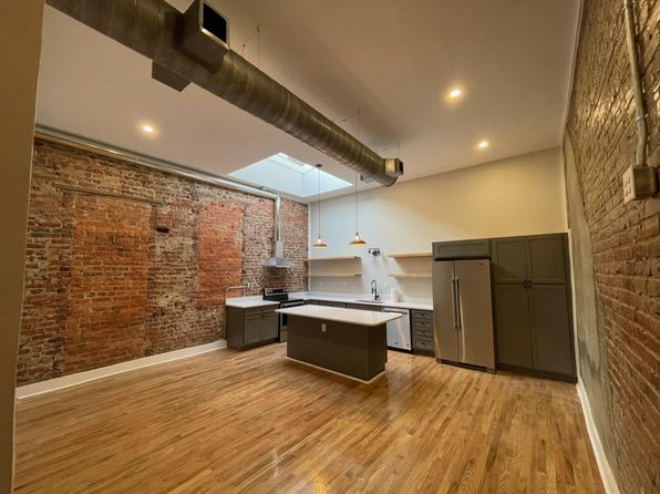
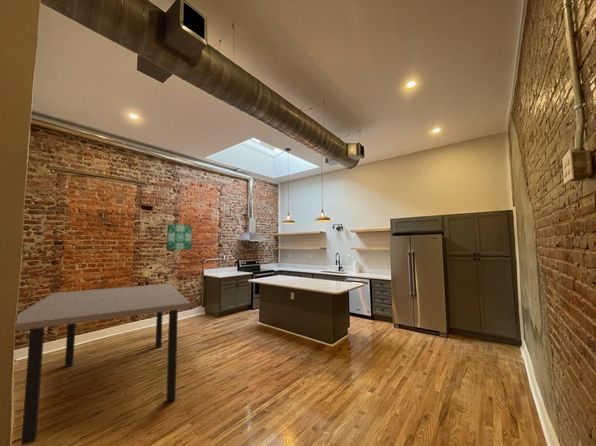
+ dining table [15,283,191,446]
+ wall art [166,223,193,251]
